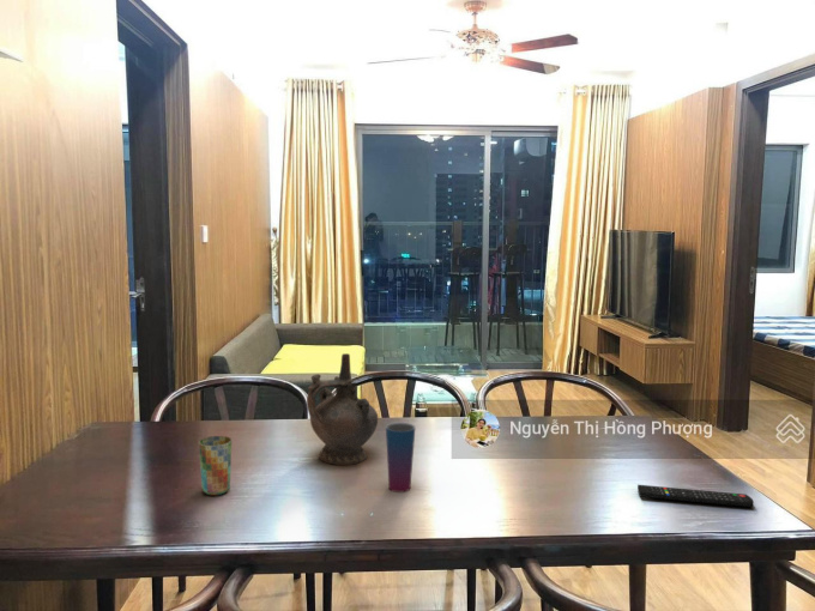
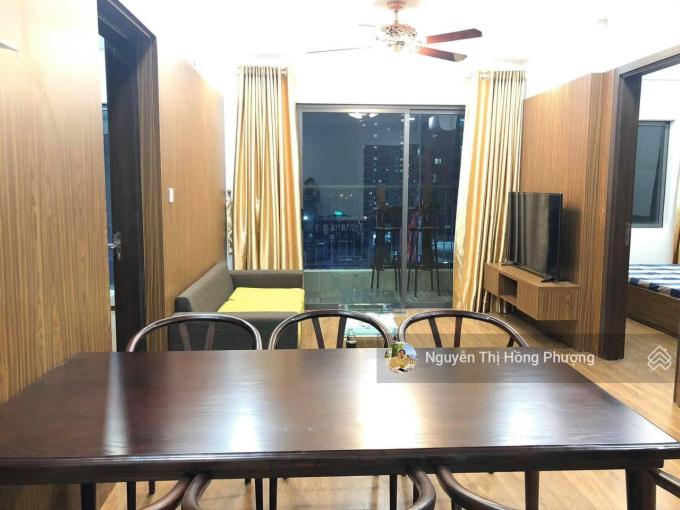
- cup [198,435,233,497]
- ceremonial vessel [306,352,379,466]
- cup [385,422,416,494]
- remote control [636,484,755,508]
